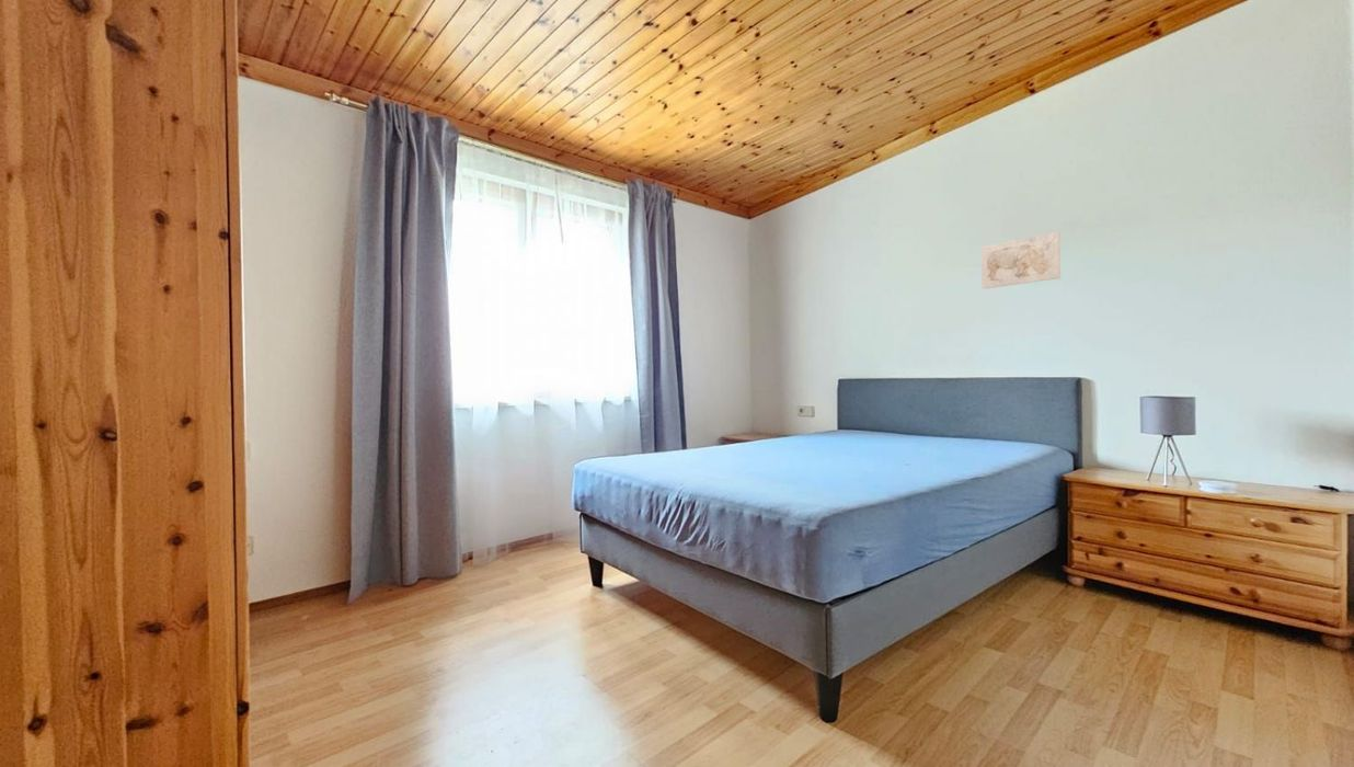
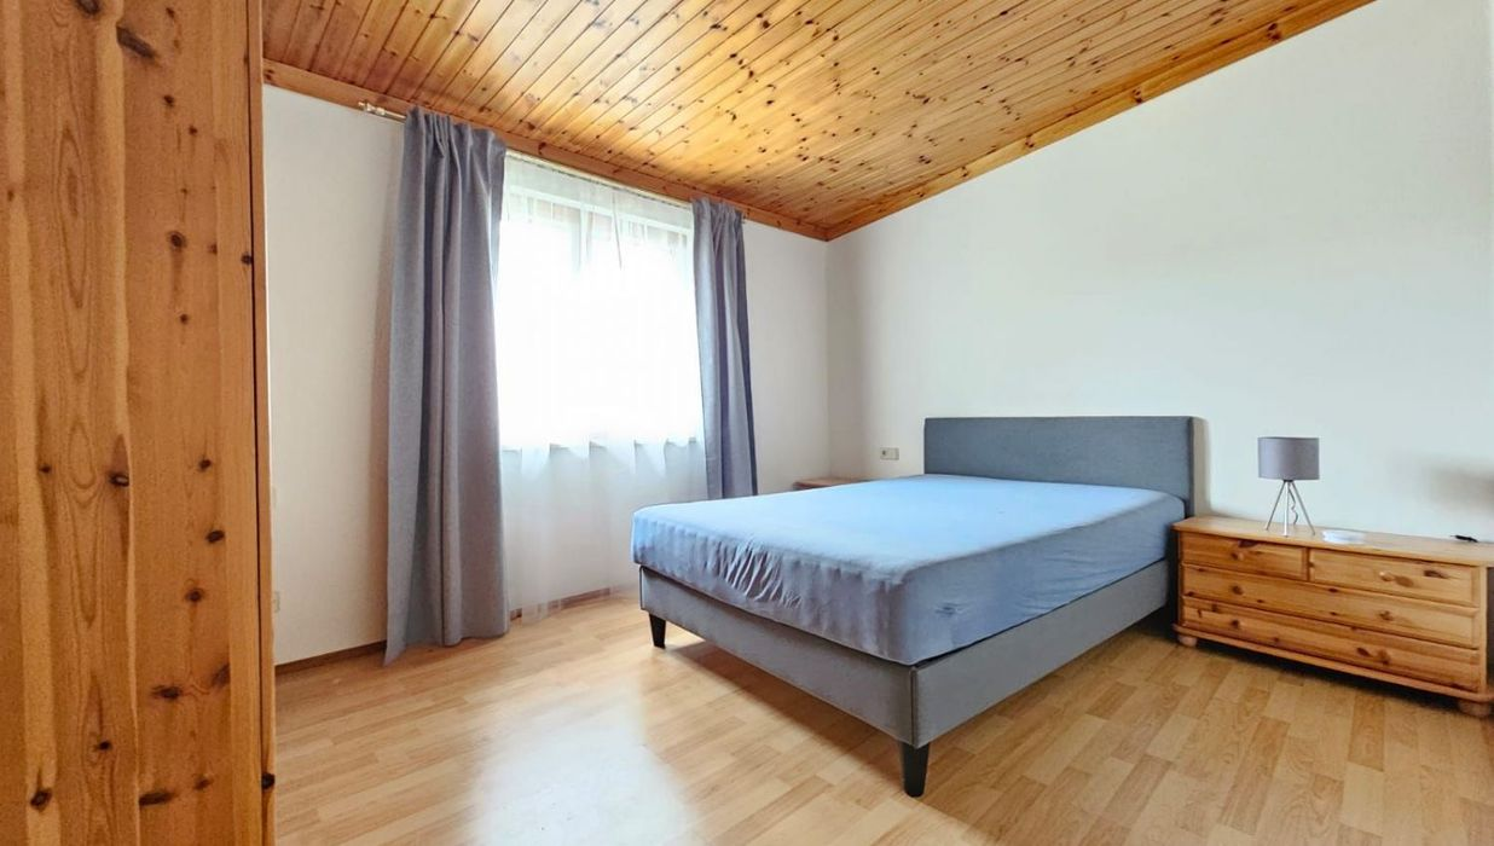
- wall art [980,231,1062,290]
